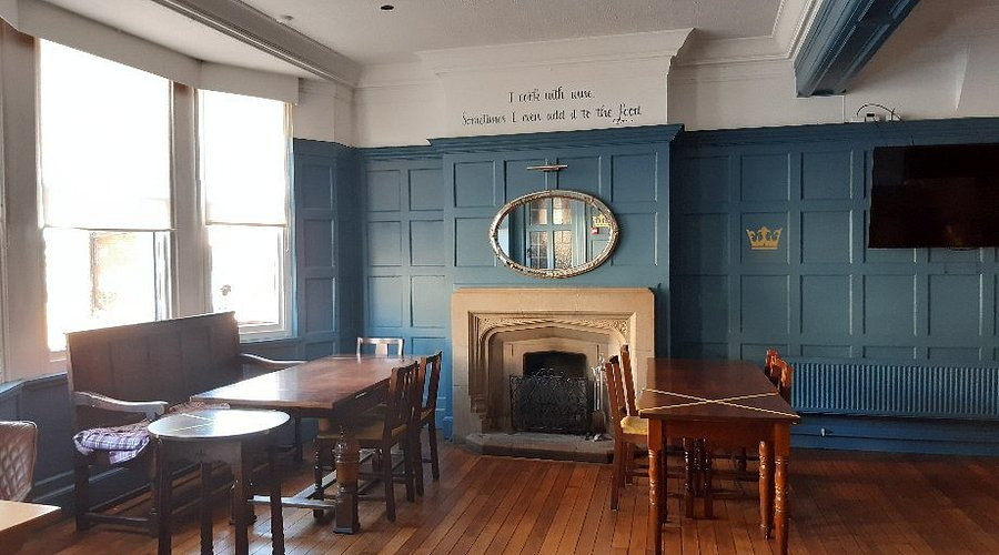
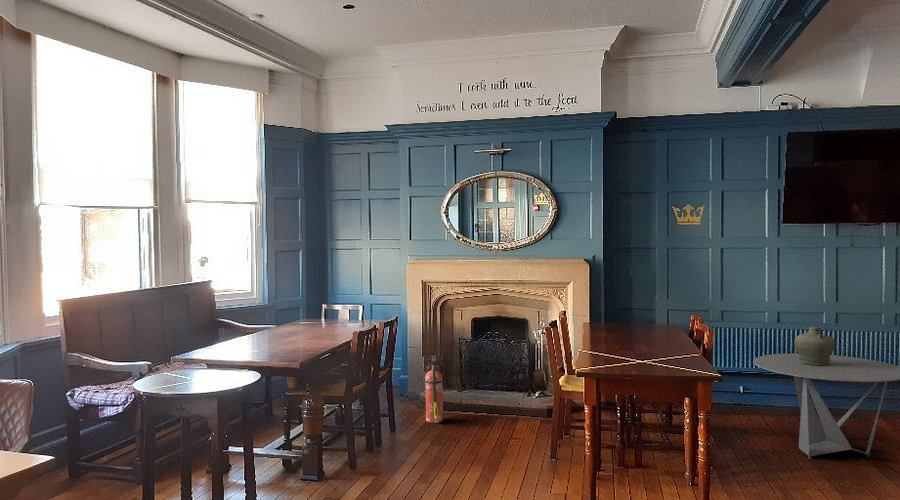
+ jar [794,326,836,365]
+ fire extinguisher [424,355,444,424]
+ coffee table [752,353,900,459]
